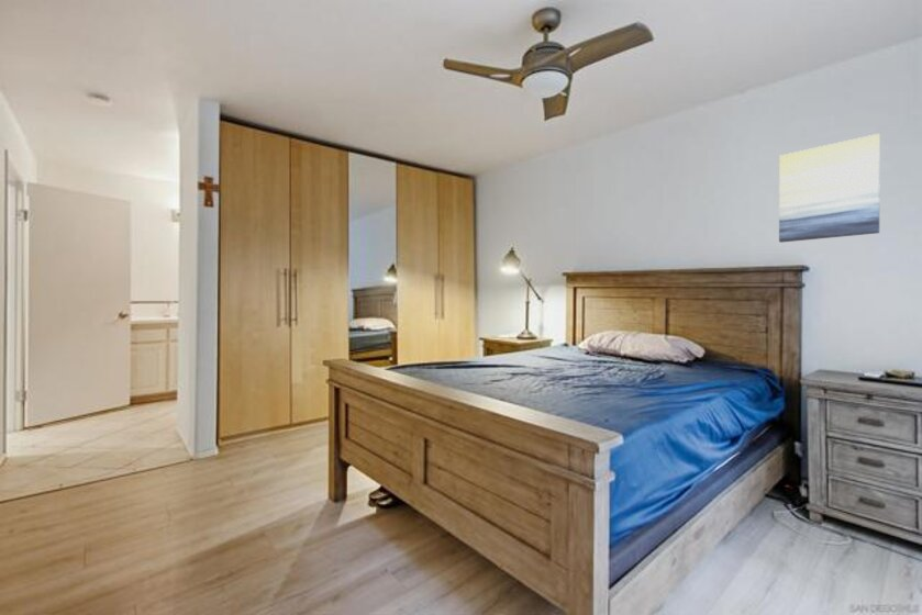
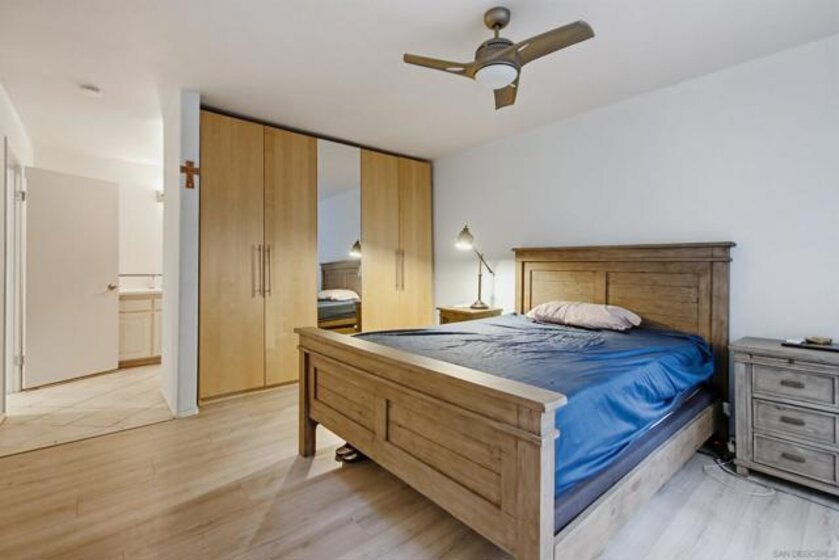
- wall art [778,133,881,244]
